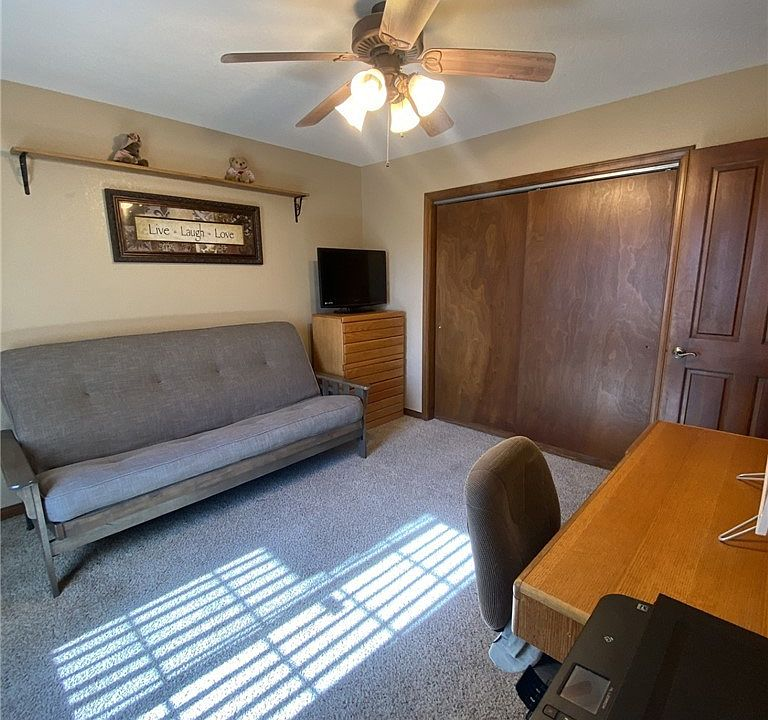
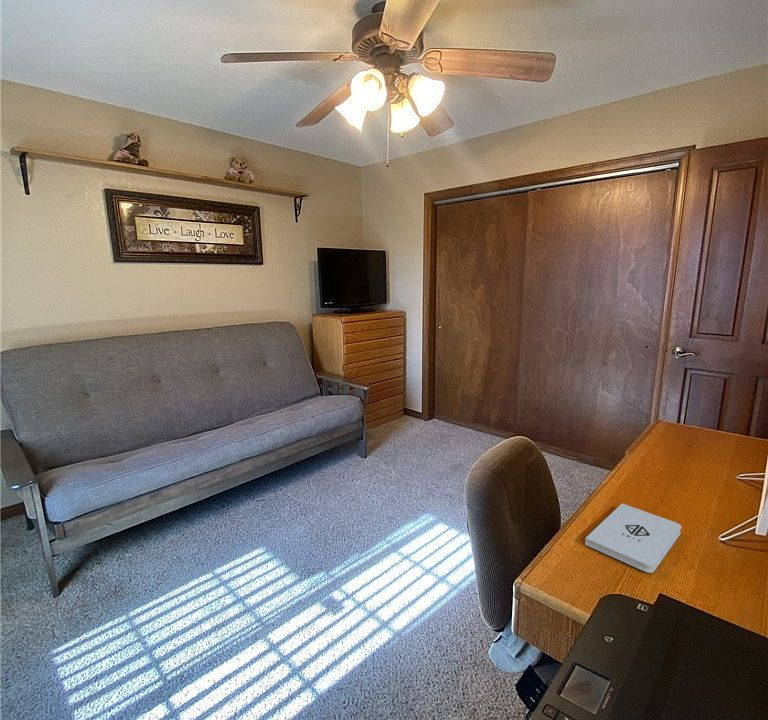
+ notepad [584,503,682,574]
